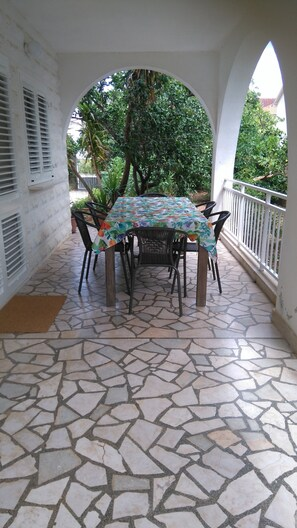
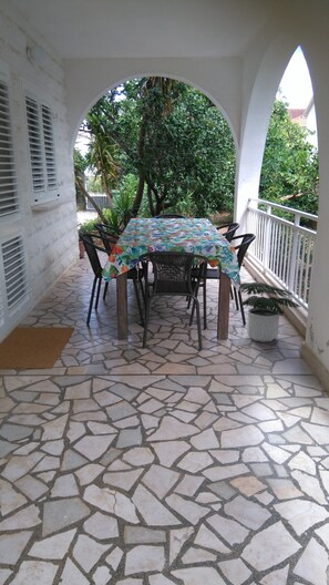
+ potted plant [238,281,302,343]
